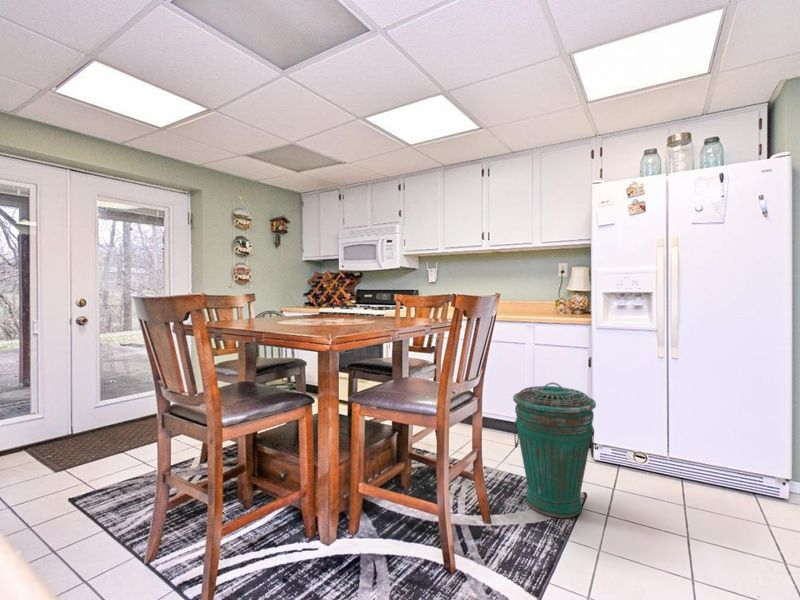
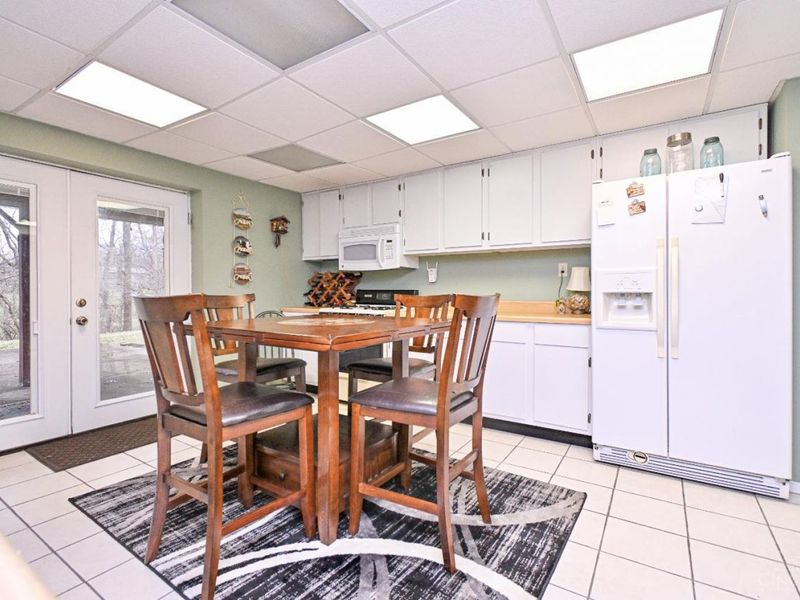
- trash can [512,381,597,519]
